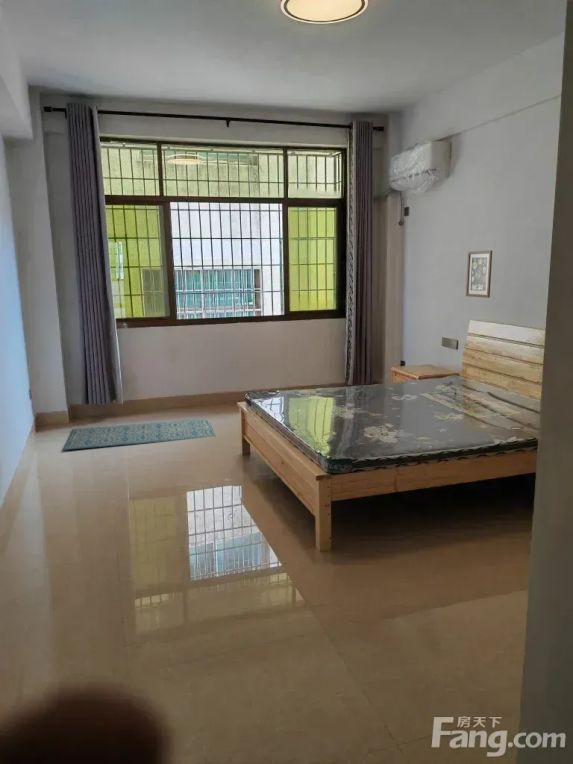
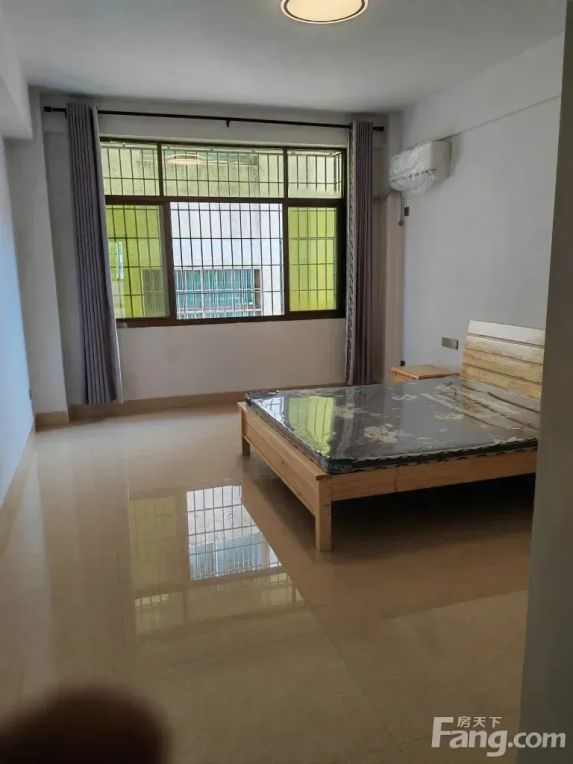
- wall art [465,250,493,299]
- rug [62,418,216,451]
